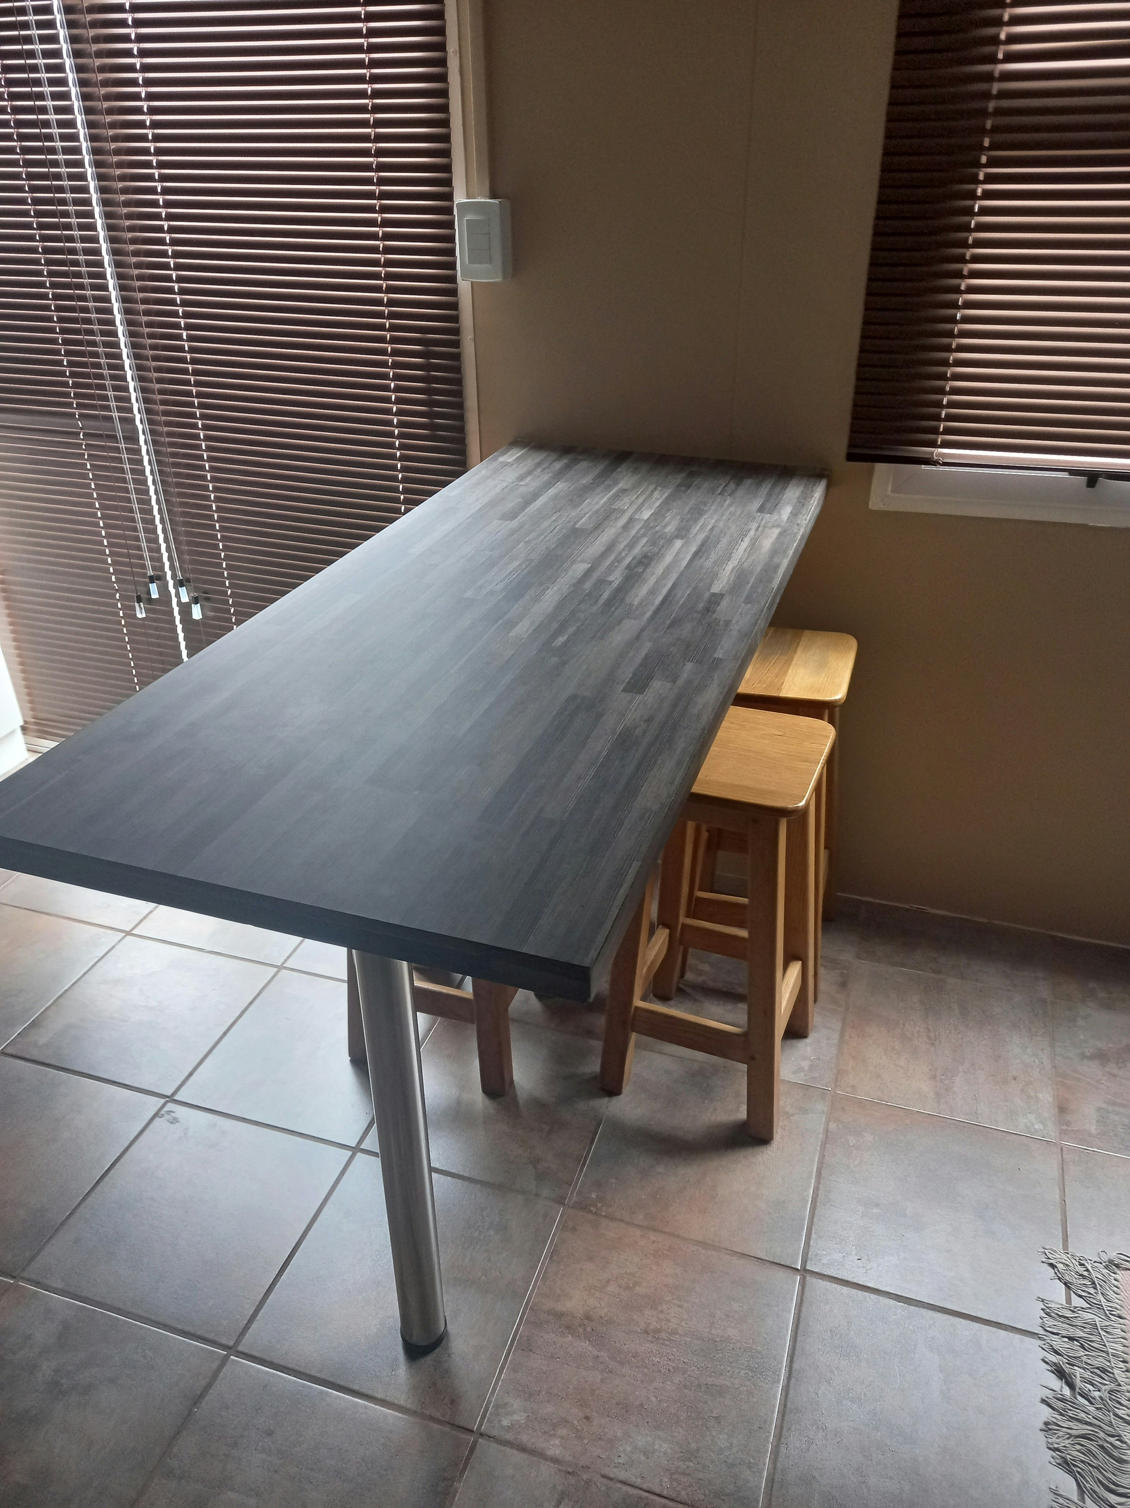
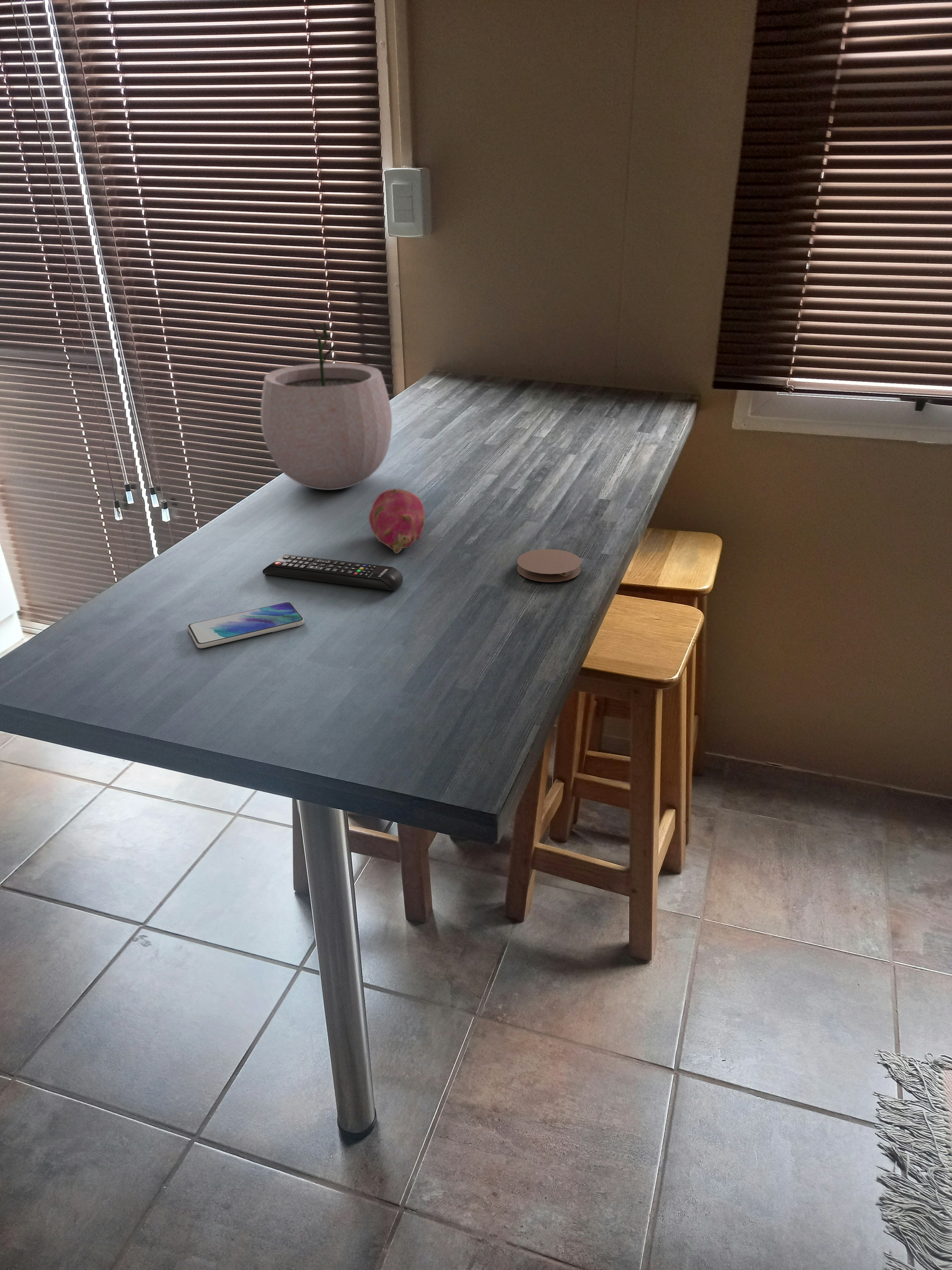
+ smartphone [187,602,305,649]
+ coaster [517,549,582,583]
+ plant pot [260,321,392,490]
+ remote control [262,554,403,591]
+ fruit [368,489,425,554]
